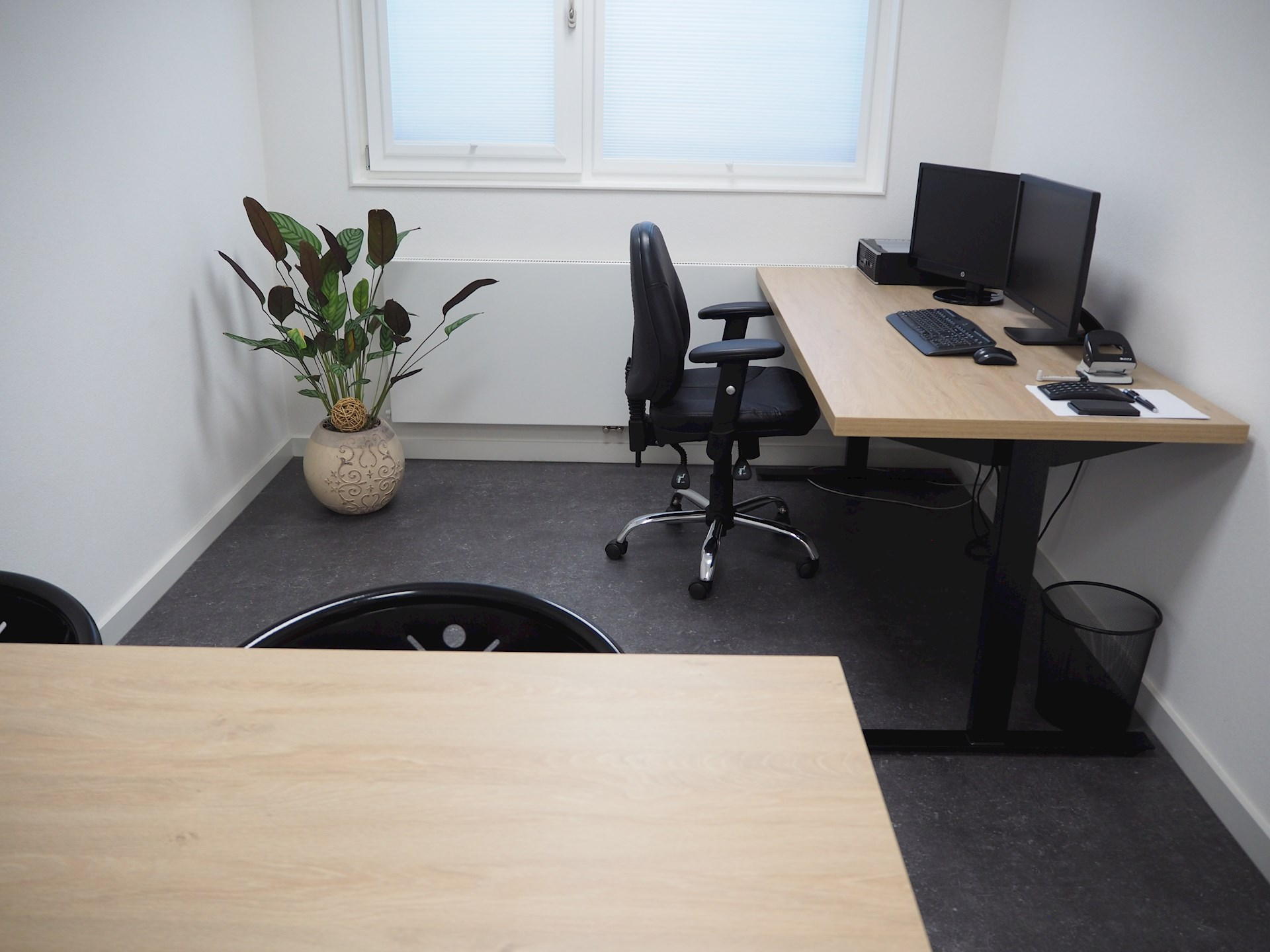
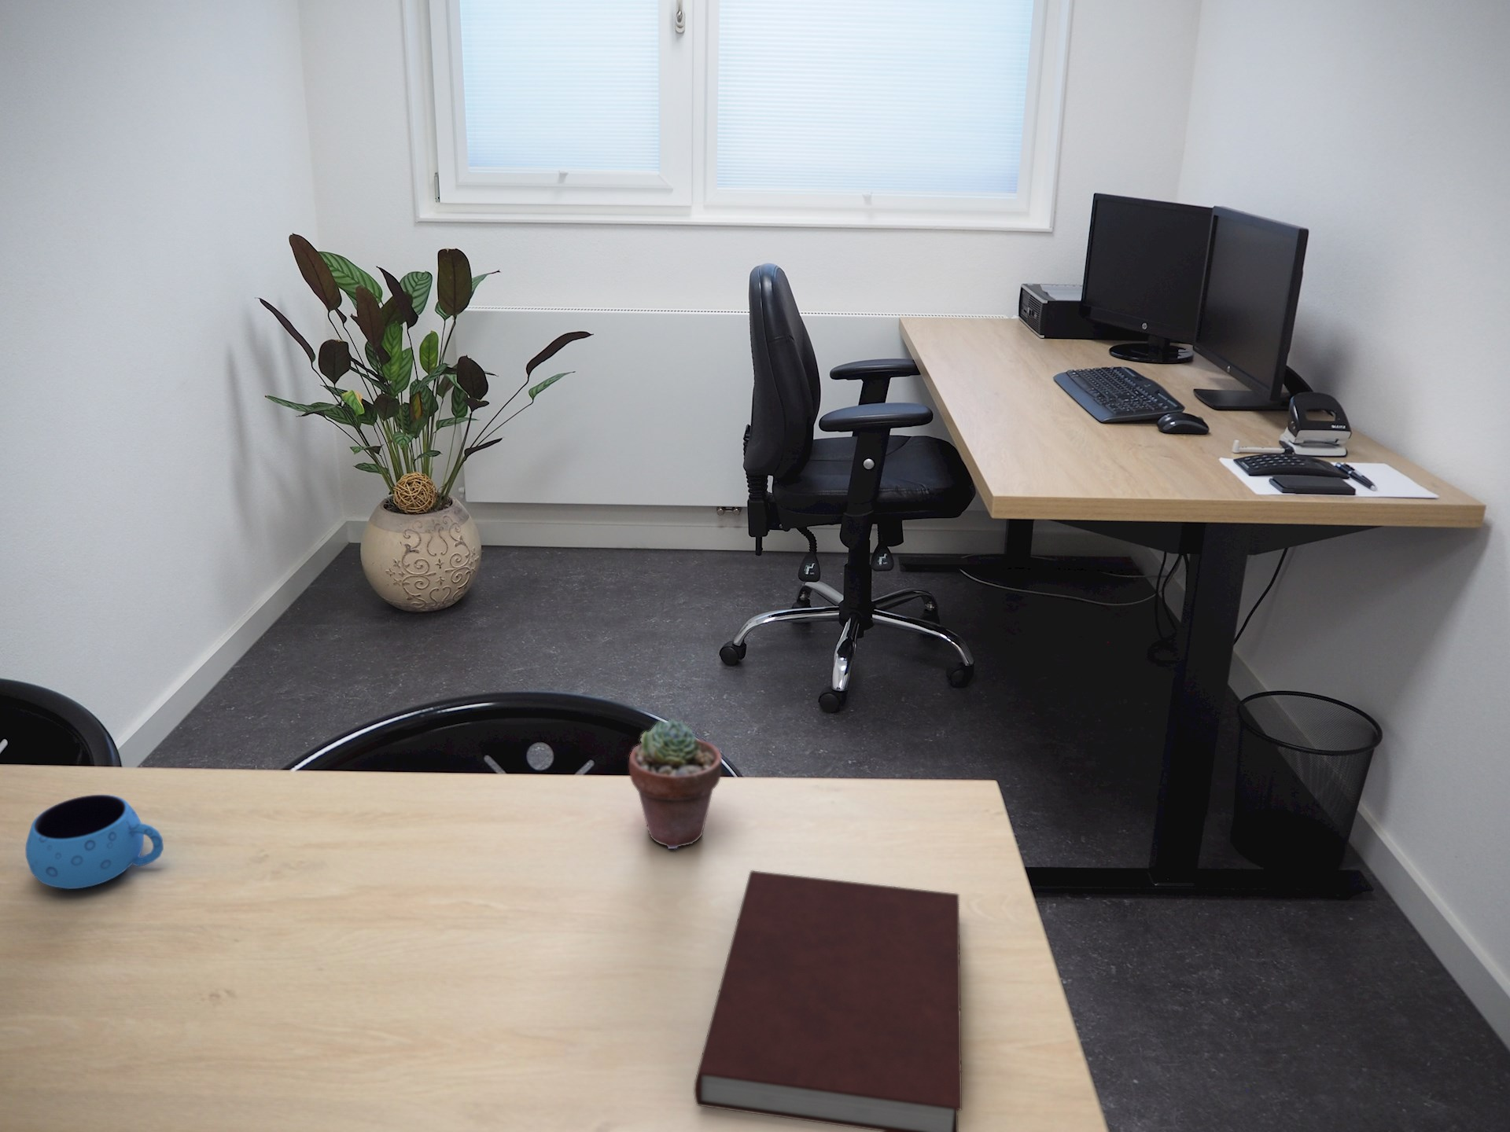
+ notebook [693,869,963,1132]
+ mug [25,794,164,889]
+ potted succulent [629,718,723,850]
